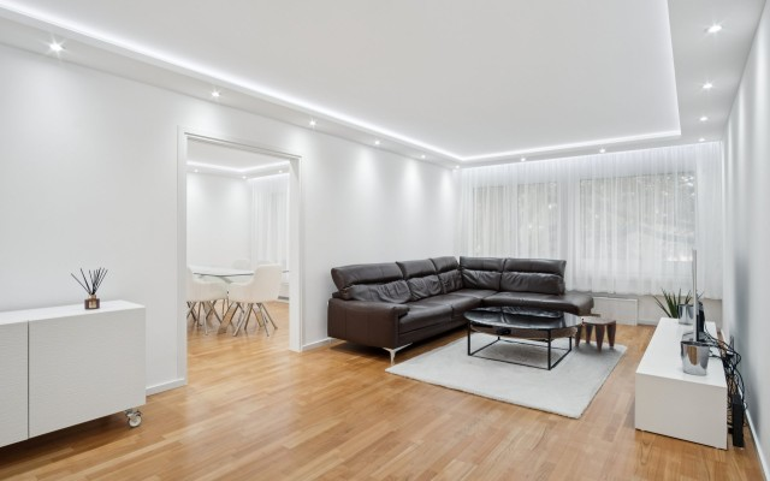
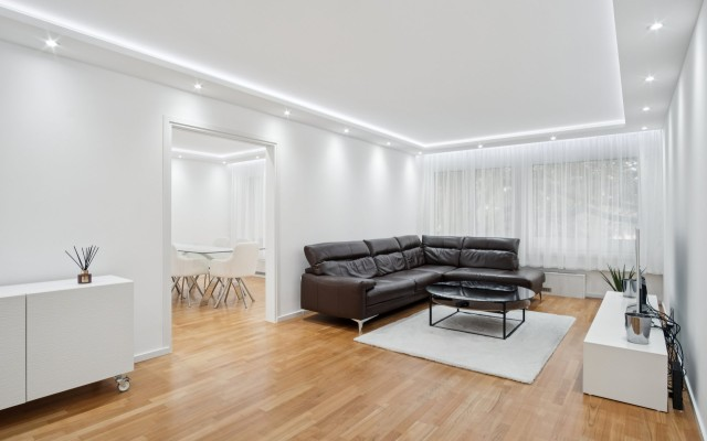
- stool [574,315,617,352]
